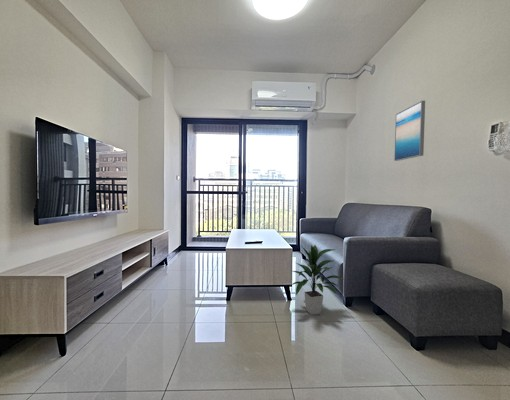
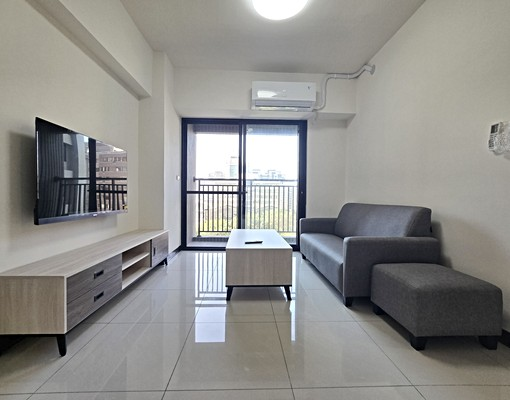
- indoor plant [290,244,344,316]
- wall art [393,100,426,162]
